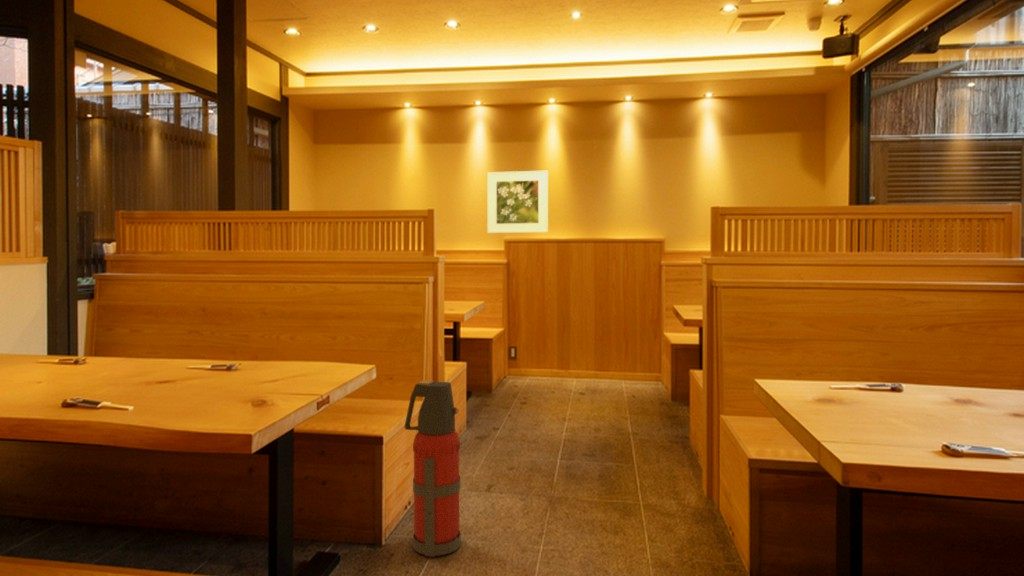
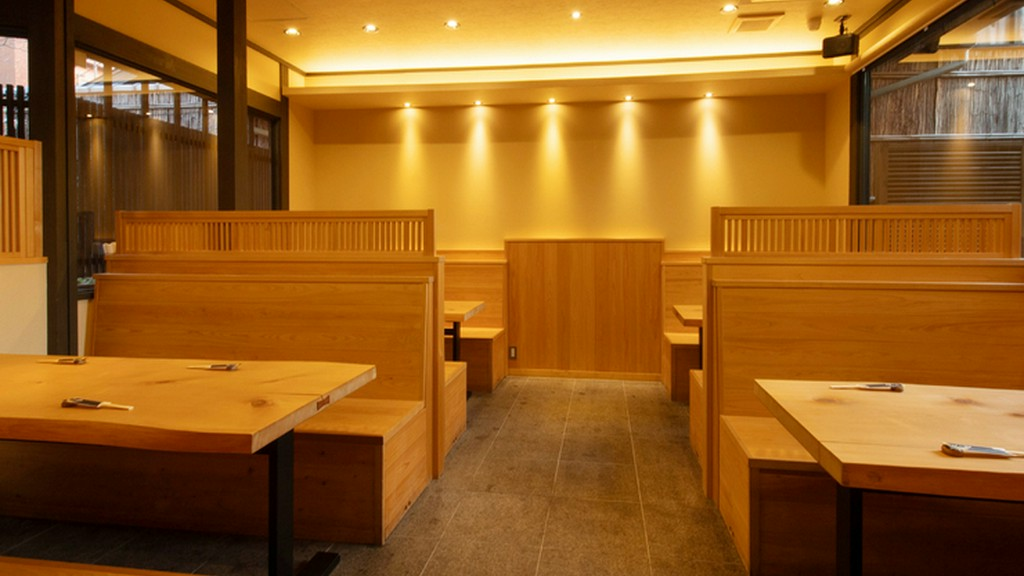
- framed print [486,170,549,234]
- fire extinguisher [404,379,462,558]
